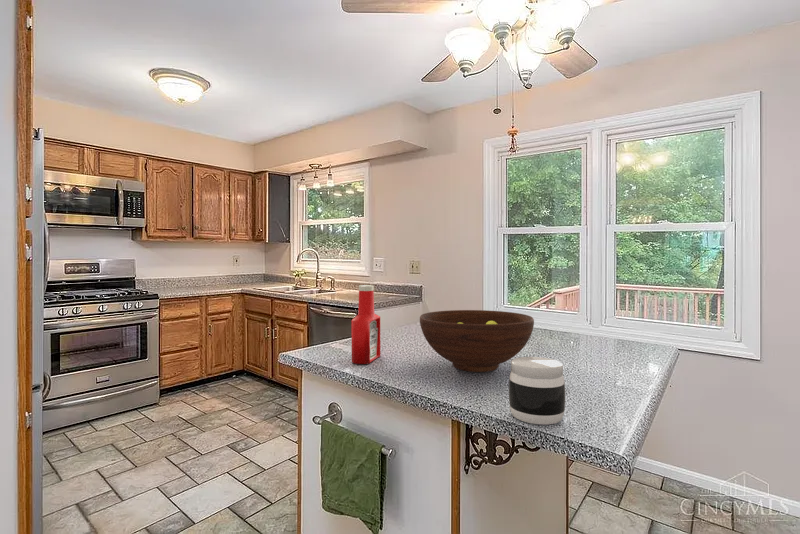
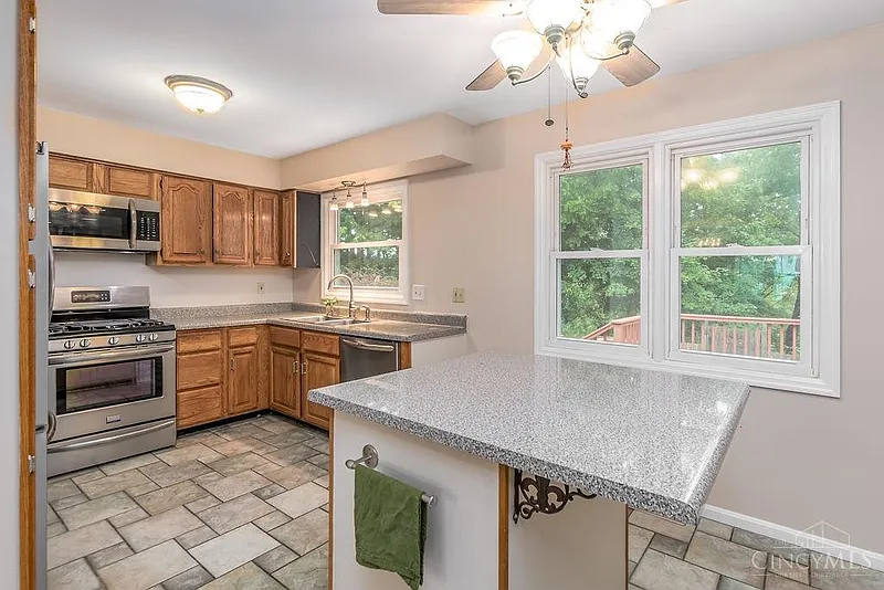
- fruit bowl [419,309,535,373]
- jar [508,356,566,426]
- soap bottle [351,284,381,365]
